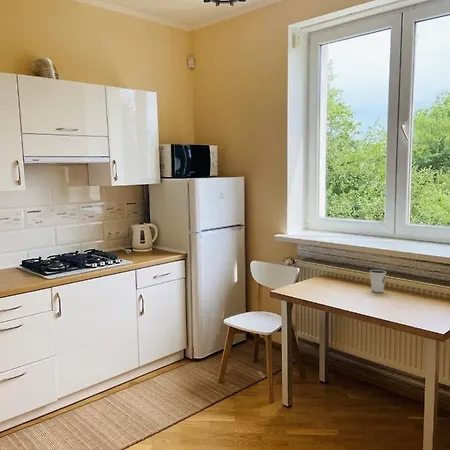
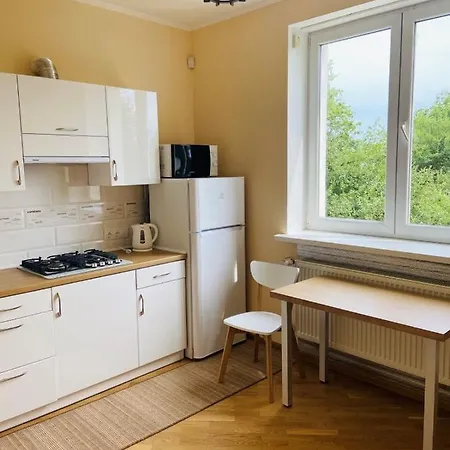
- dixie cup [369,269,387,293]
